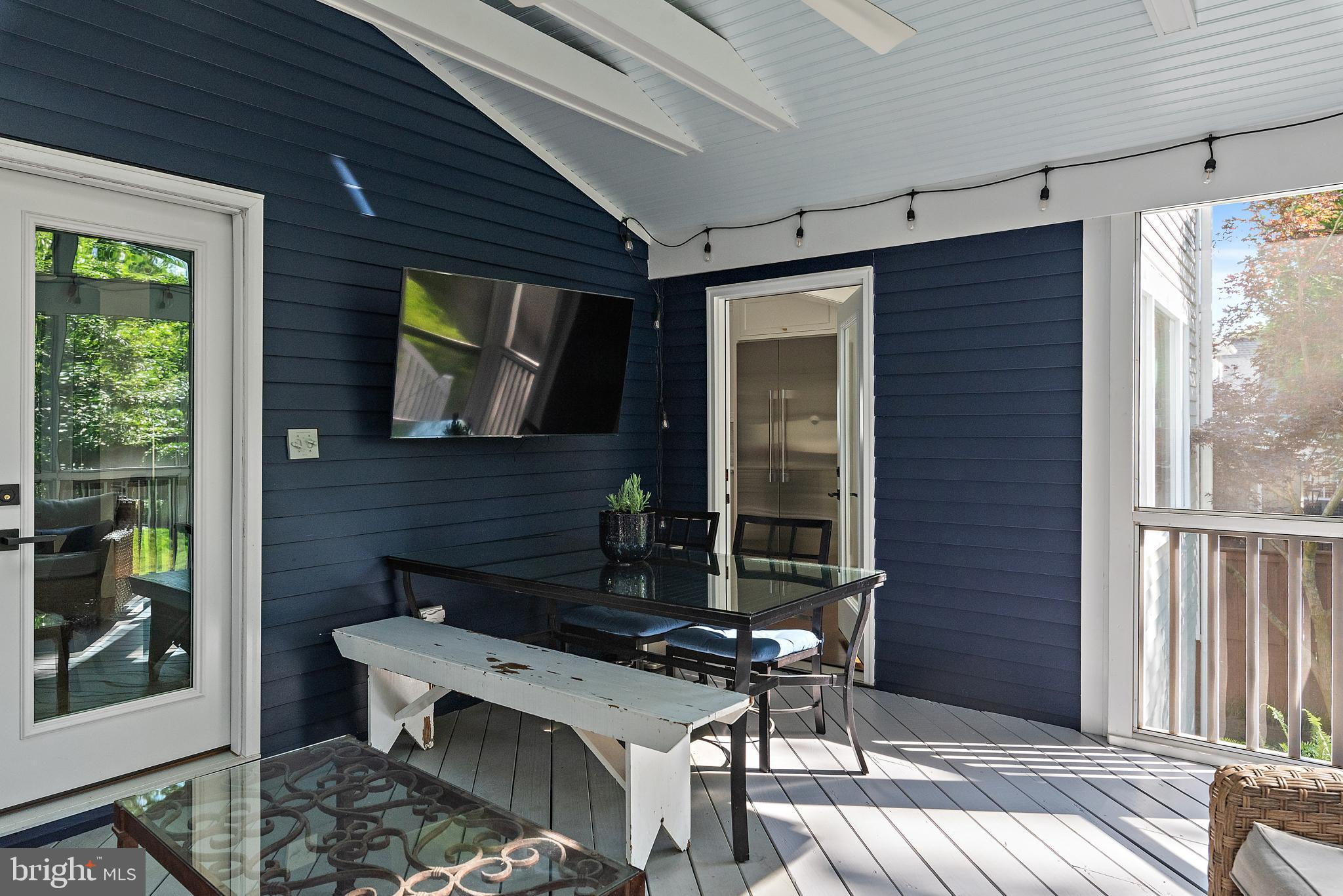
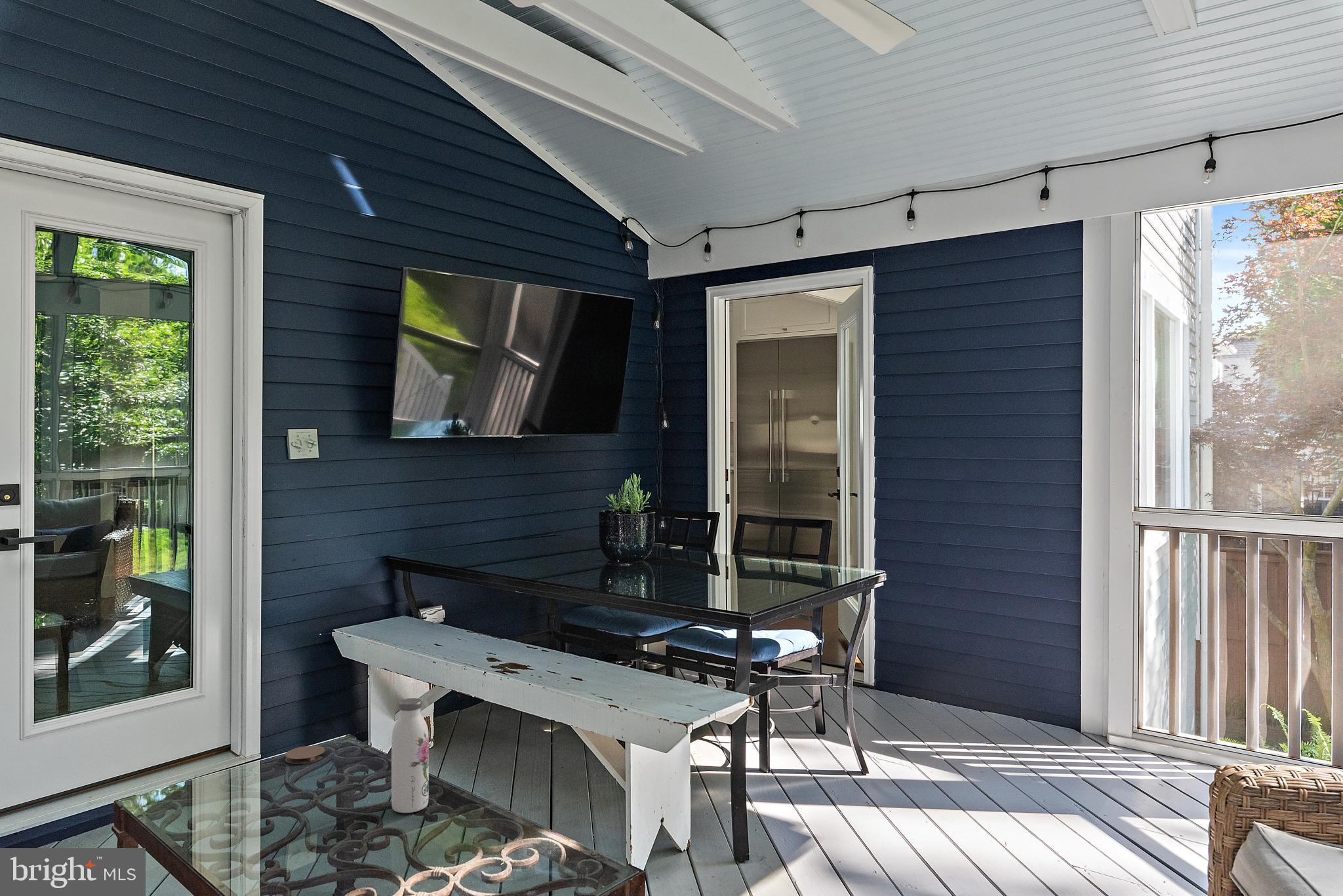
+ coaster [285,745,326,765]
+ water bottle [391,697,430,813]
